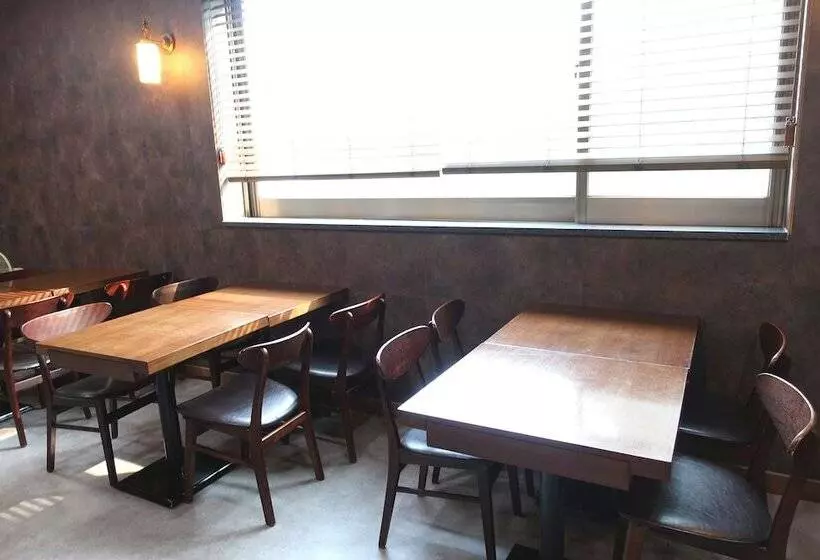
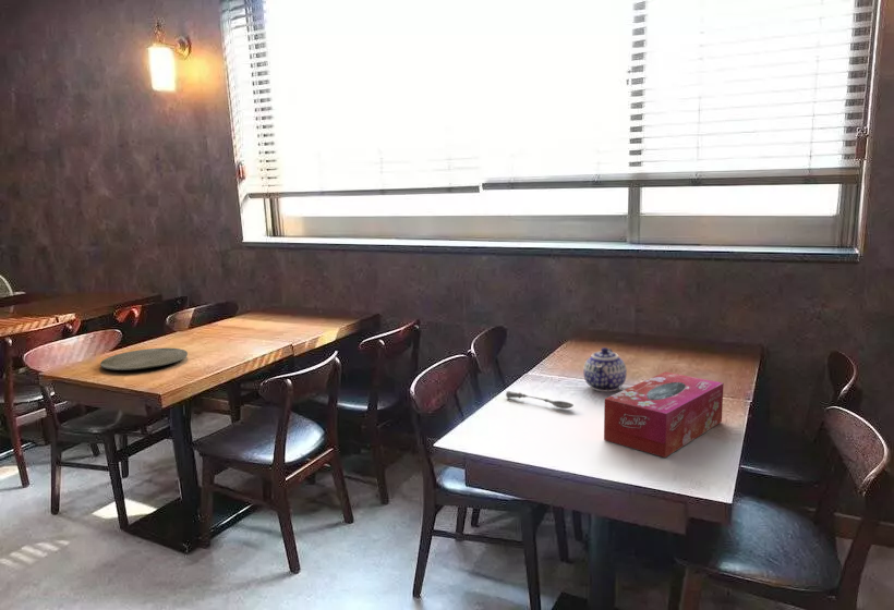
+ teapot [582,346,628,392]
+ plate [99,347,189,371]
+ tissue box [603,370,725,459]
+ soupspoon [505,390,575,410]
